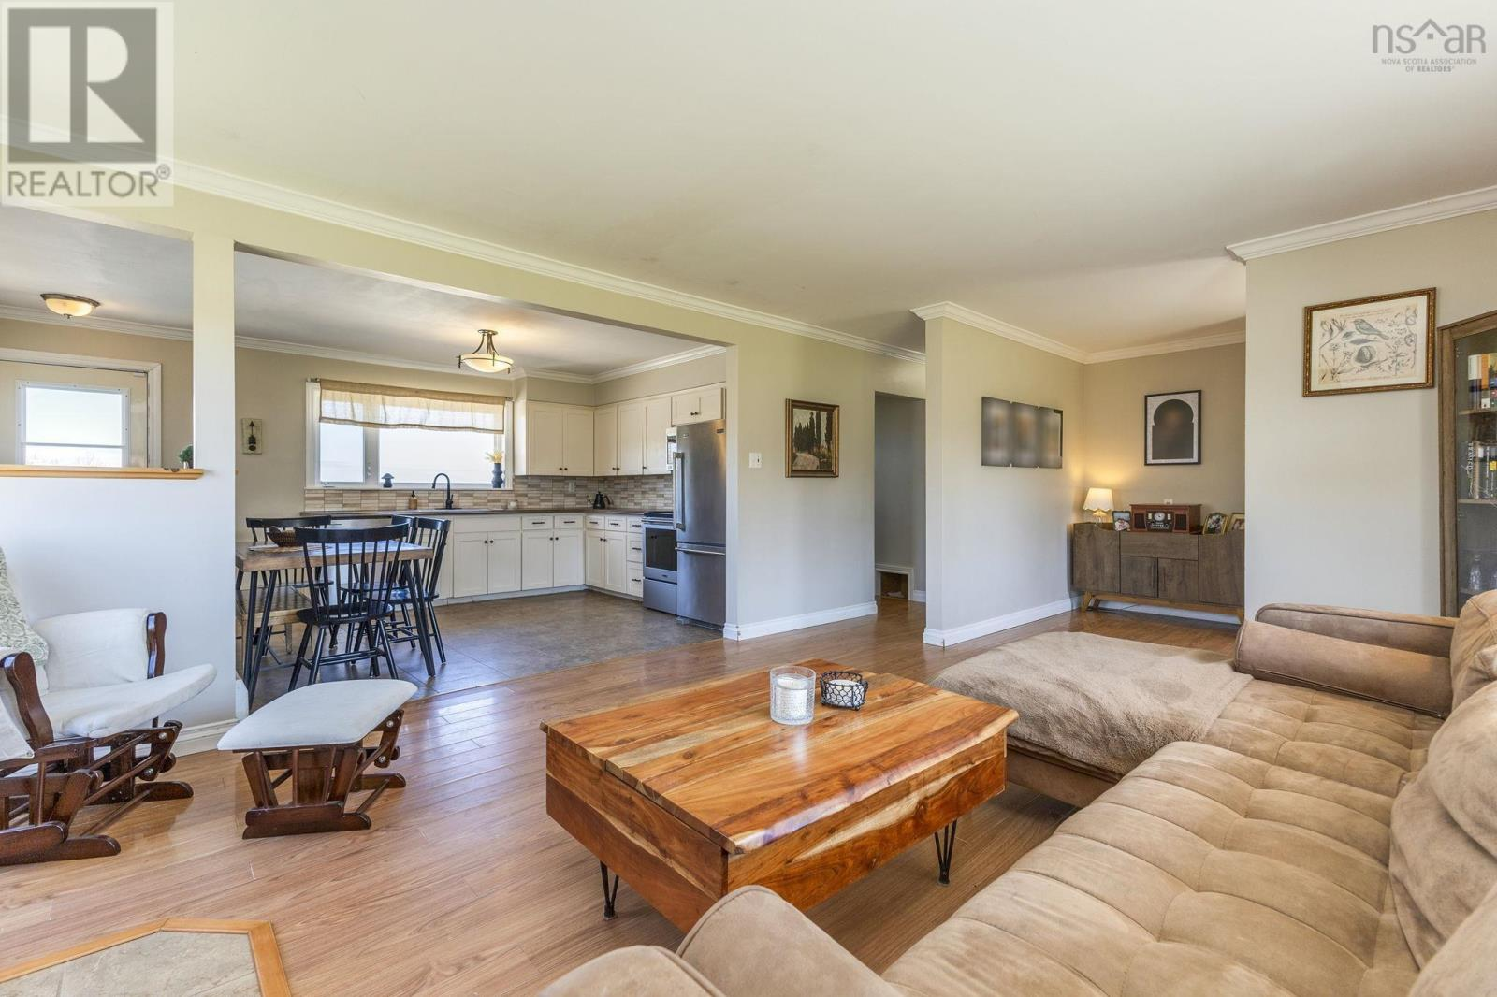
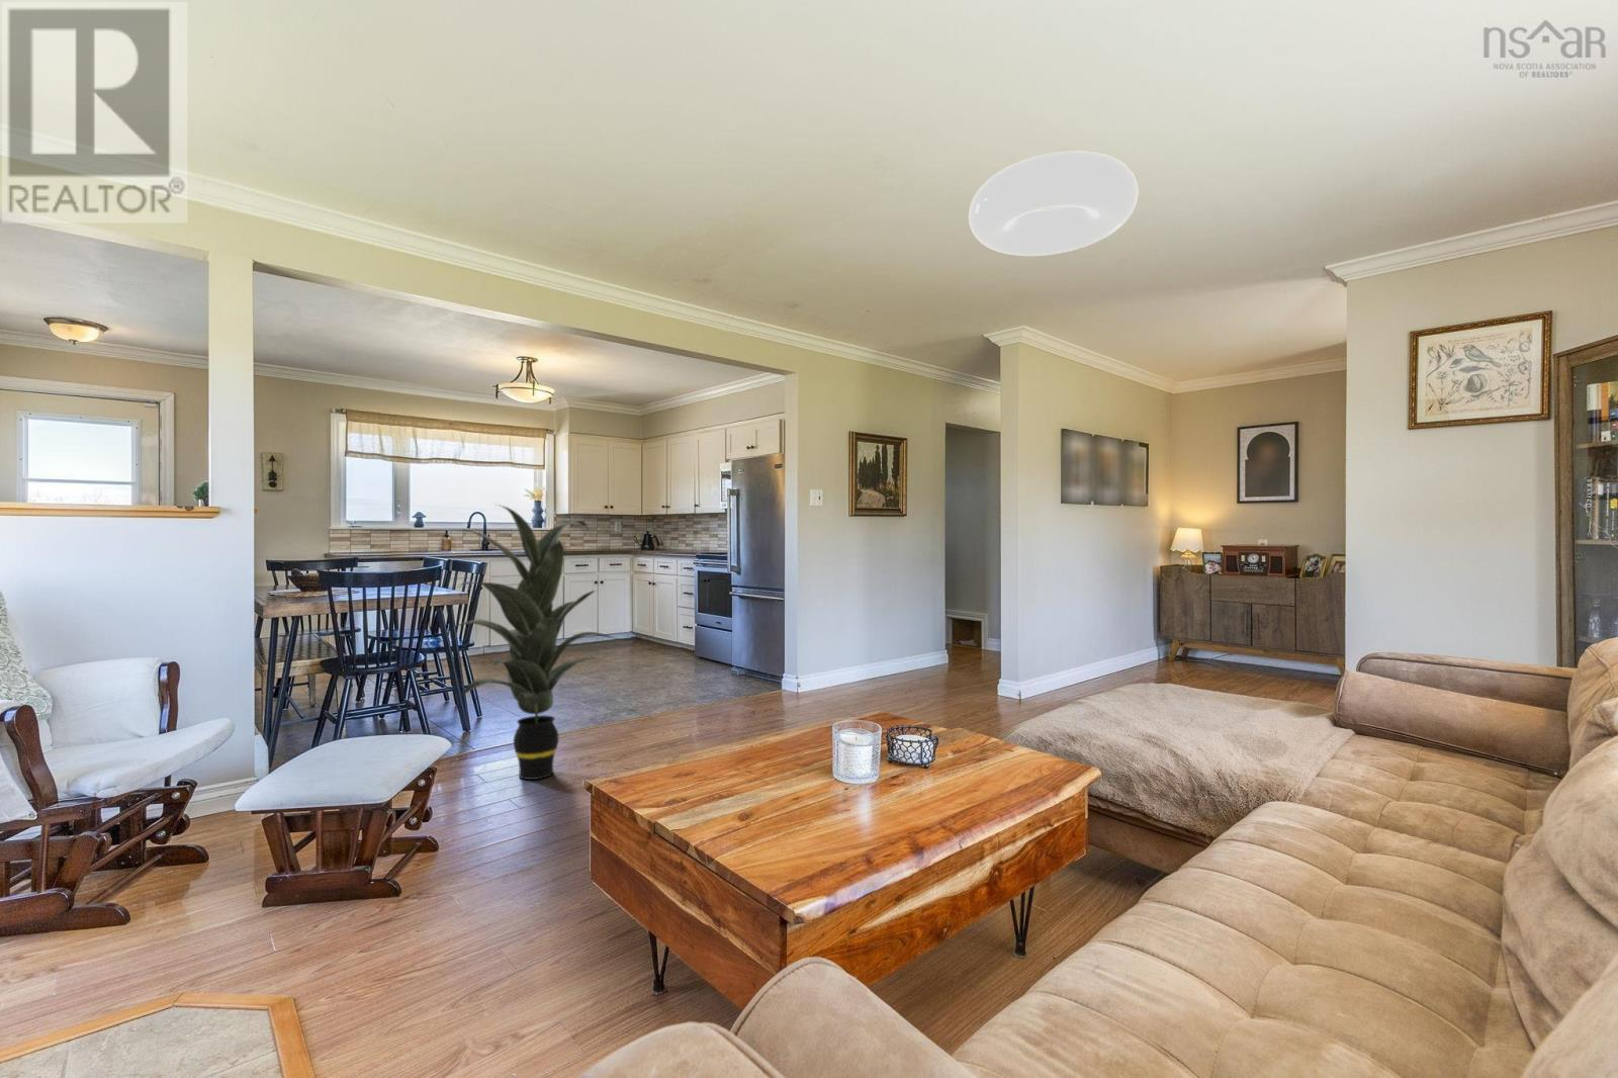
+ ceiling light [967,150,1139,256]
+ indoor plant [449,504,621,781]
